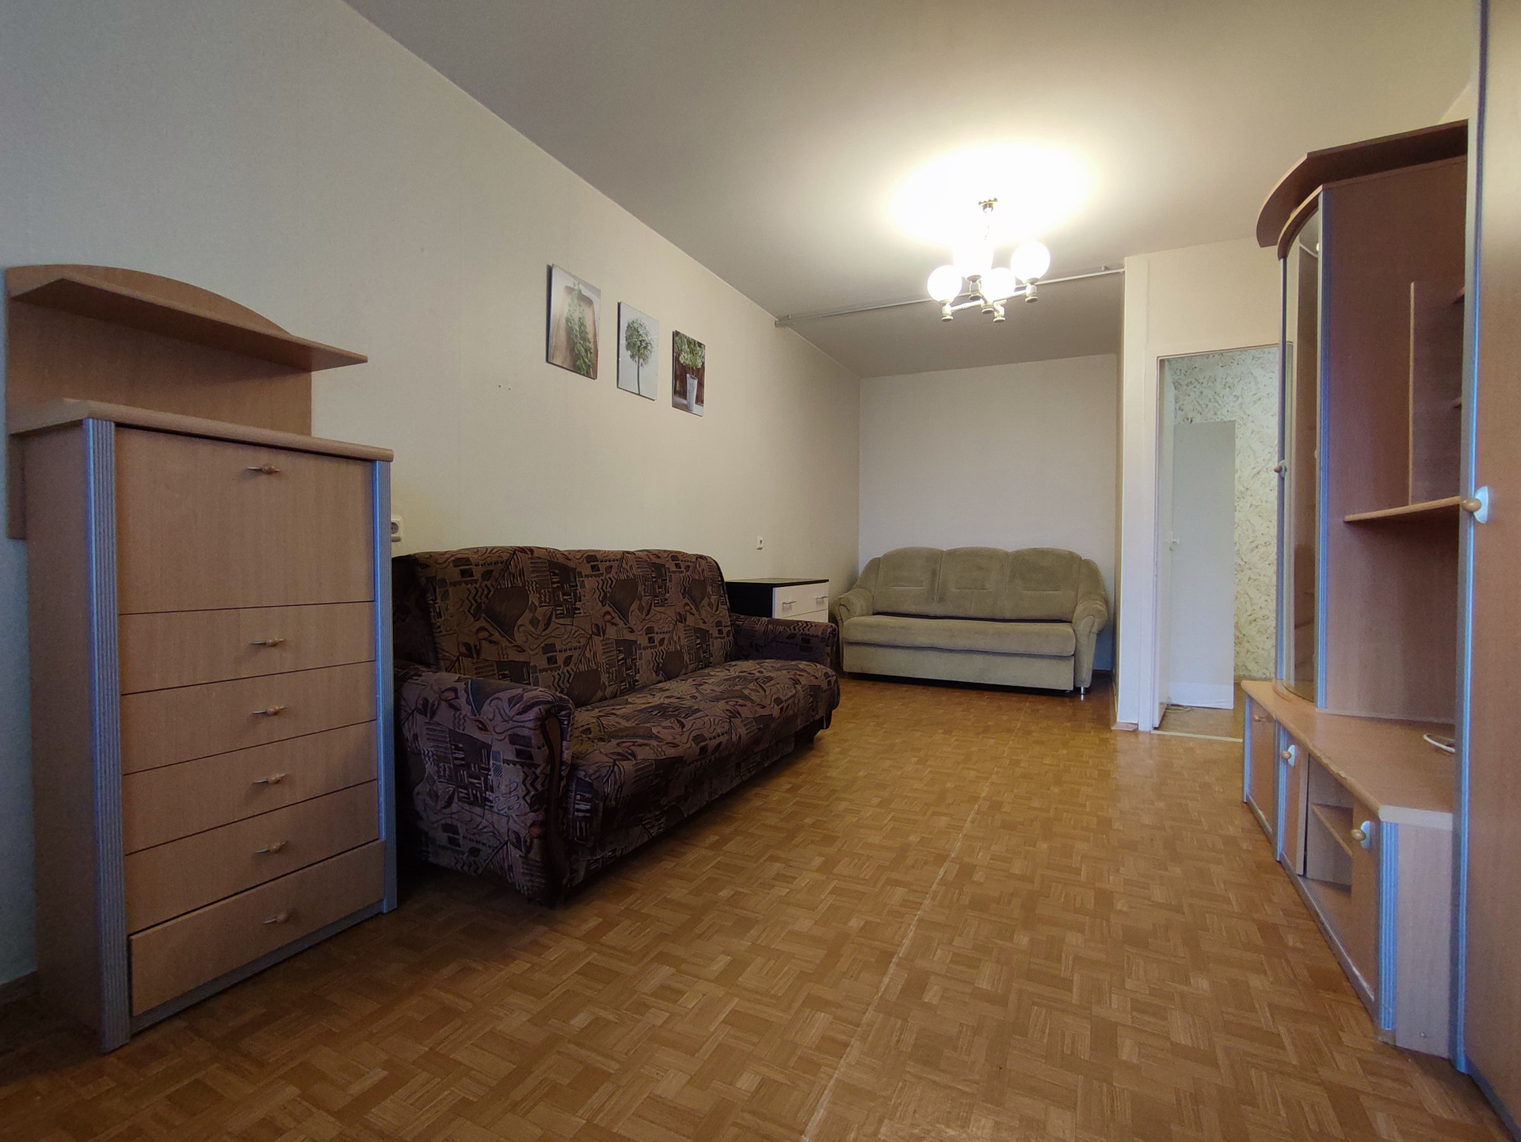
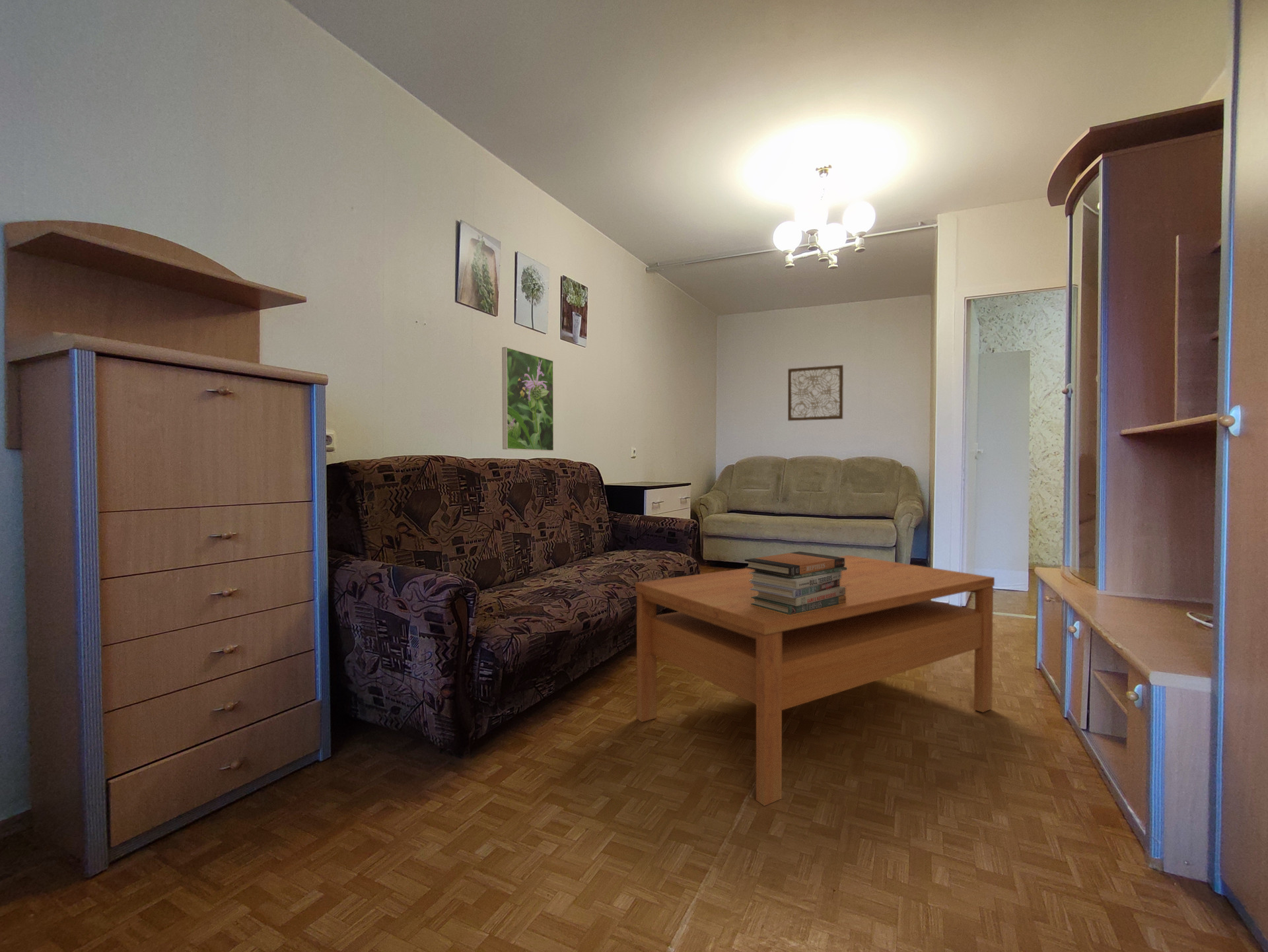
+ book stack [744,551,847,615]
+ wall art [787,364,844,421]
+ coffee table [635,555,995,807]
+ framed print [501,347,554,452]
